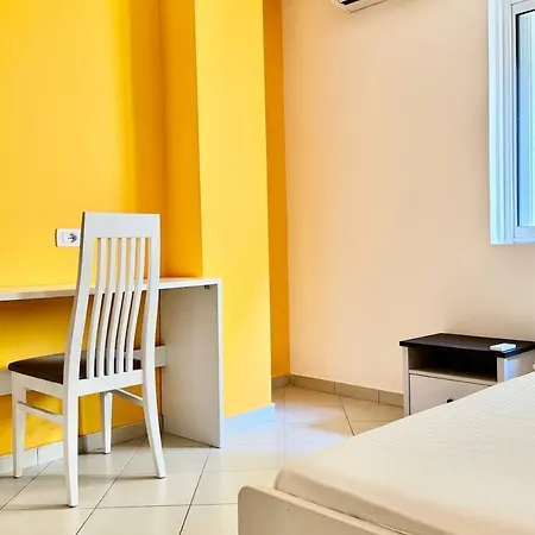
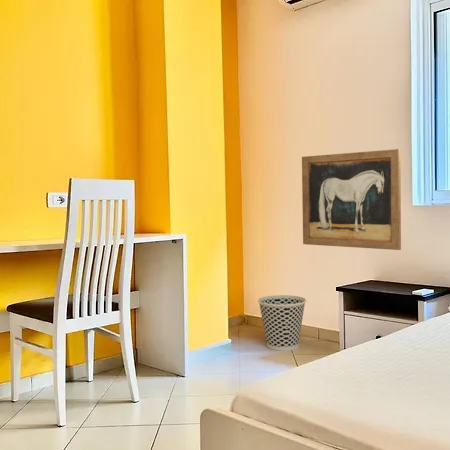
+ wastebasket [257,294,307,352]
+ wall art [301,148,402,251]
